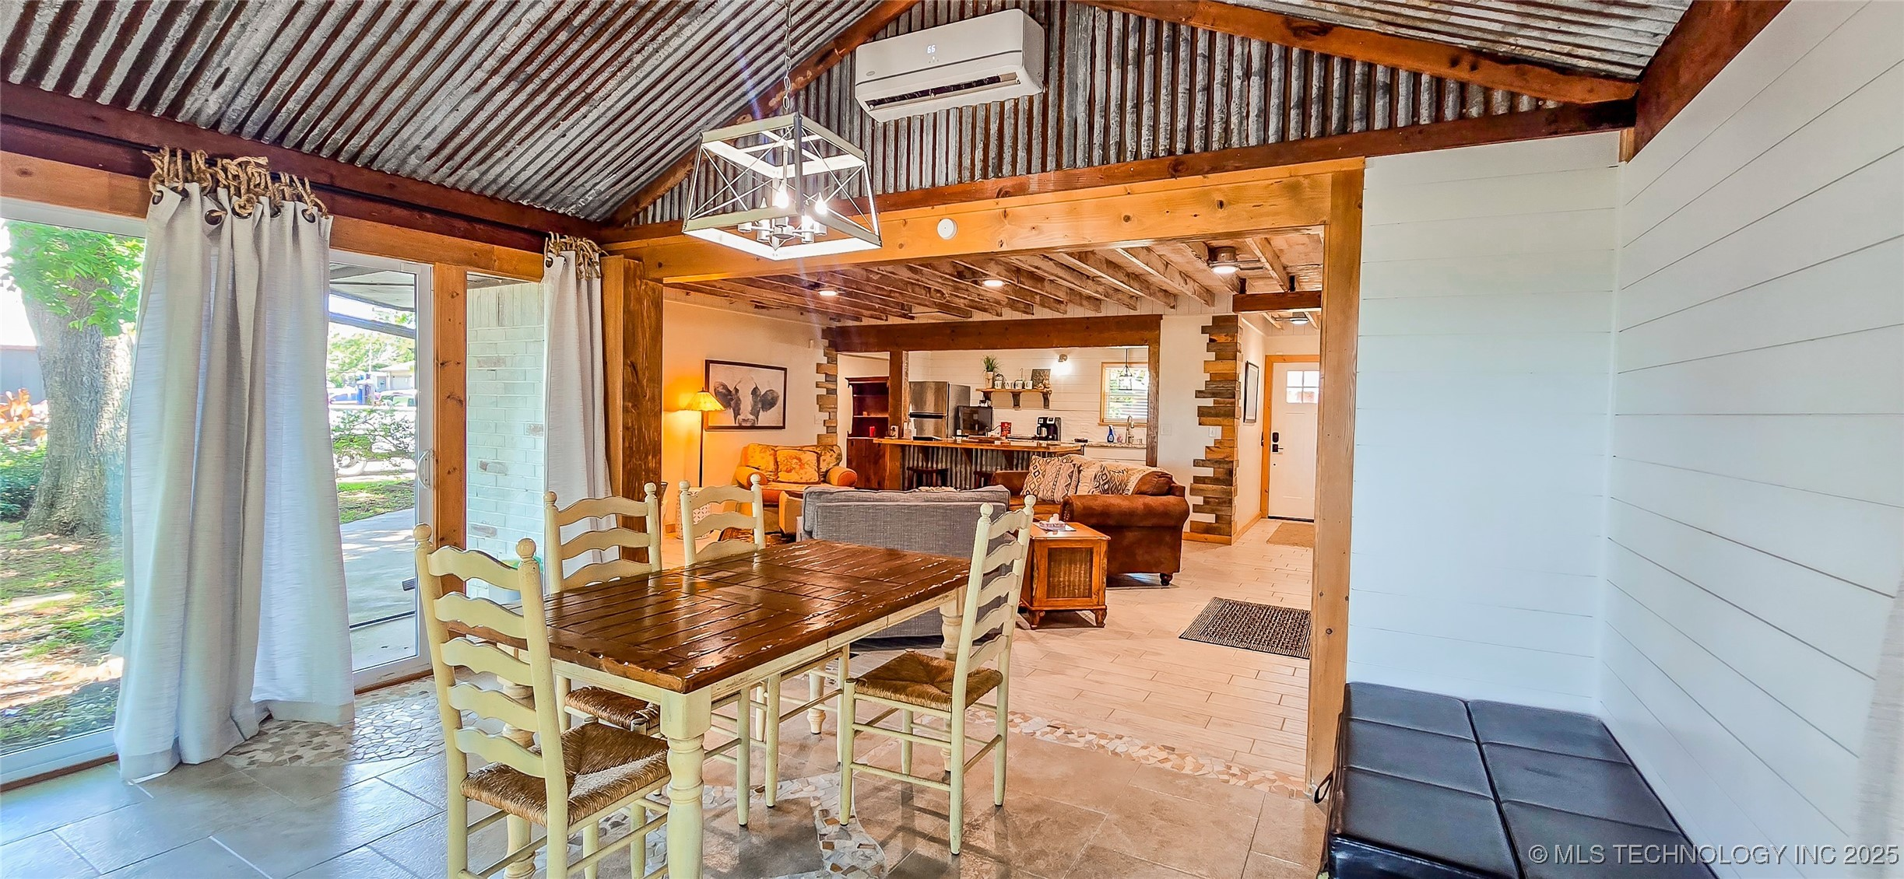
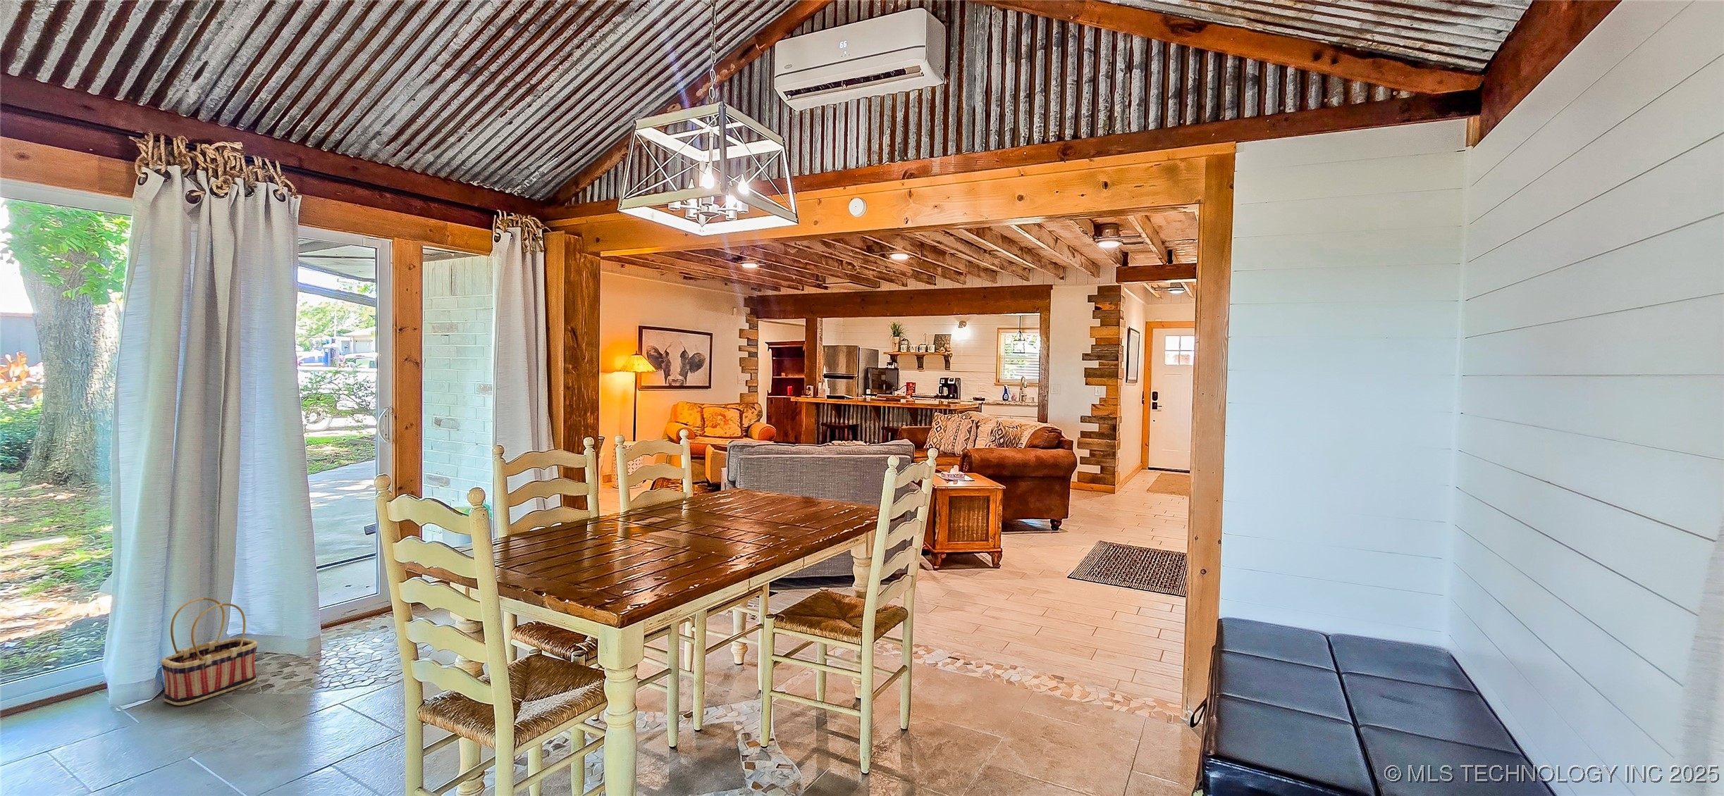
+ basket [161,597,258,706]
